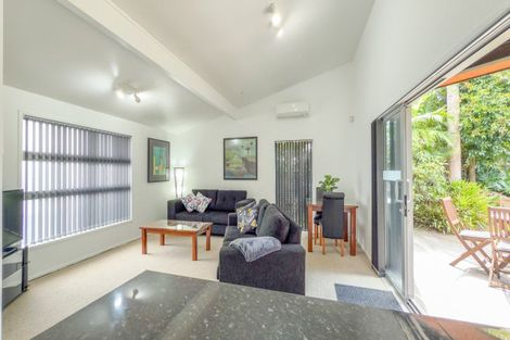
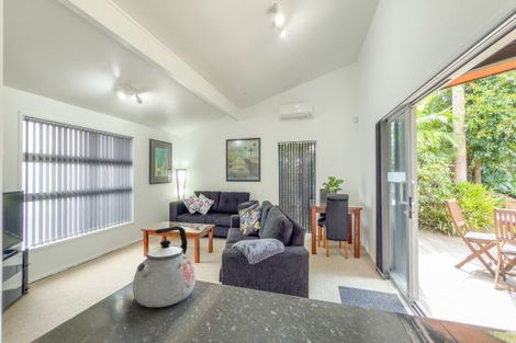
+ kettle [132,226,197,308]
